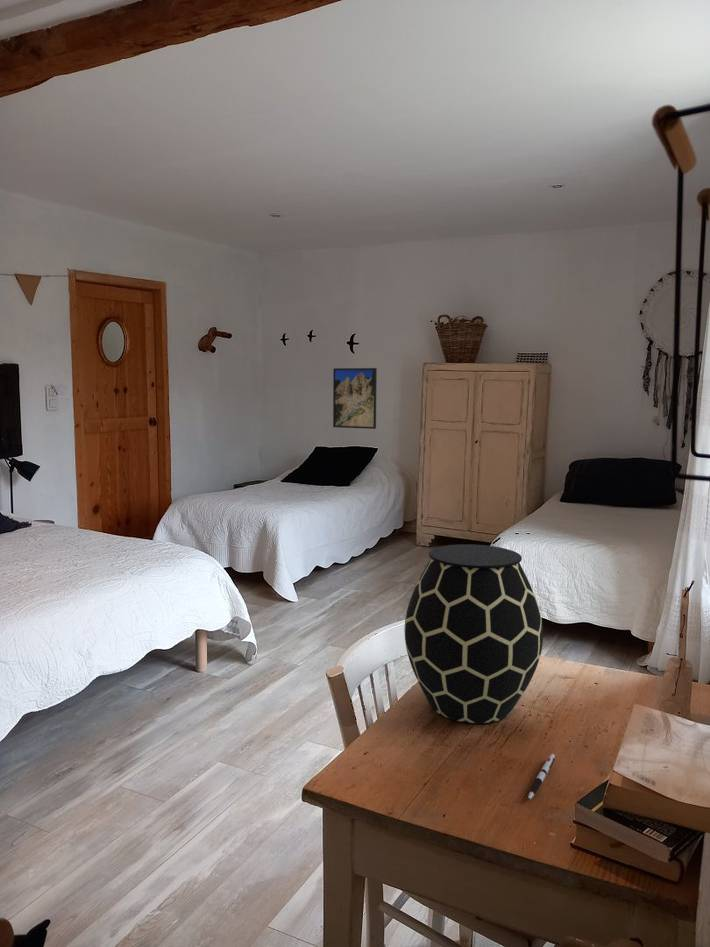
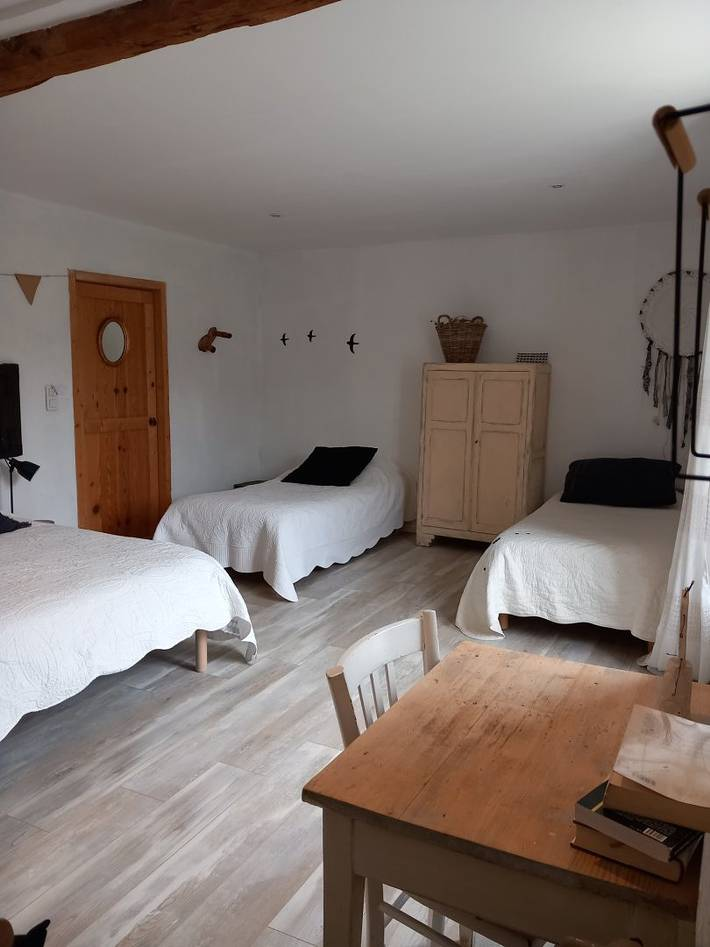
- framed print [332,367,378,430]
- pen [527,753,556,801]
- vase [403,543,544,724]
